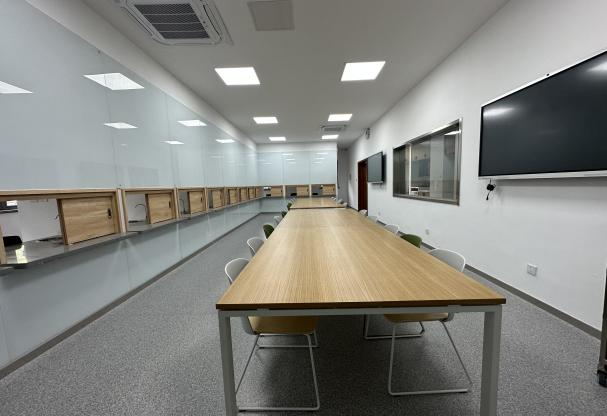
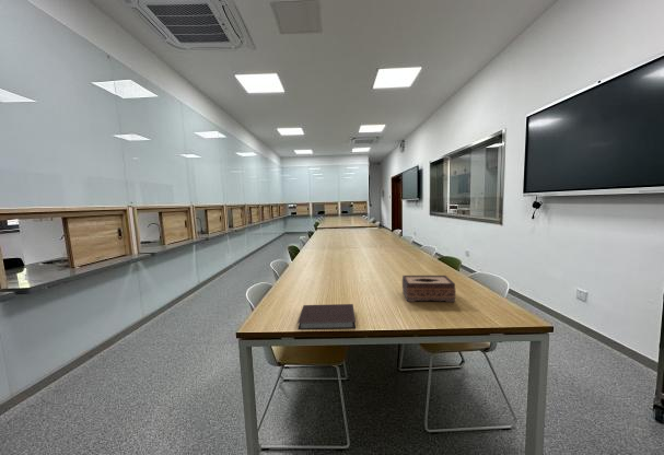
+ notebook [296,303,357,330]
+ tissue box [401,275,456,303]
